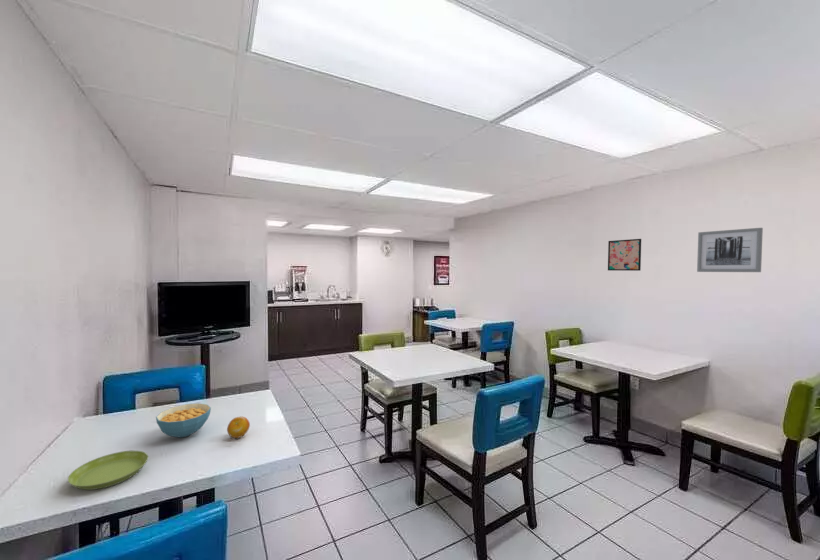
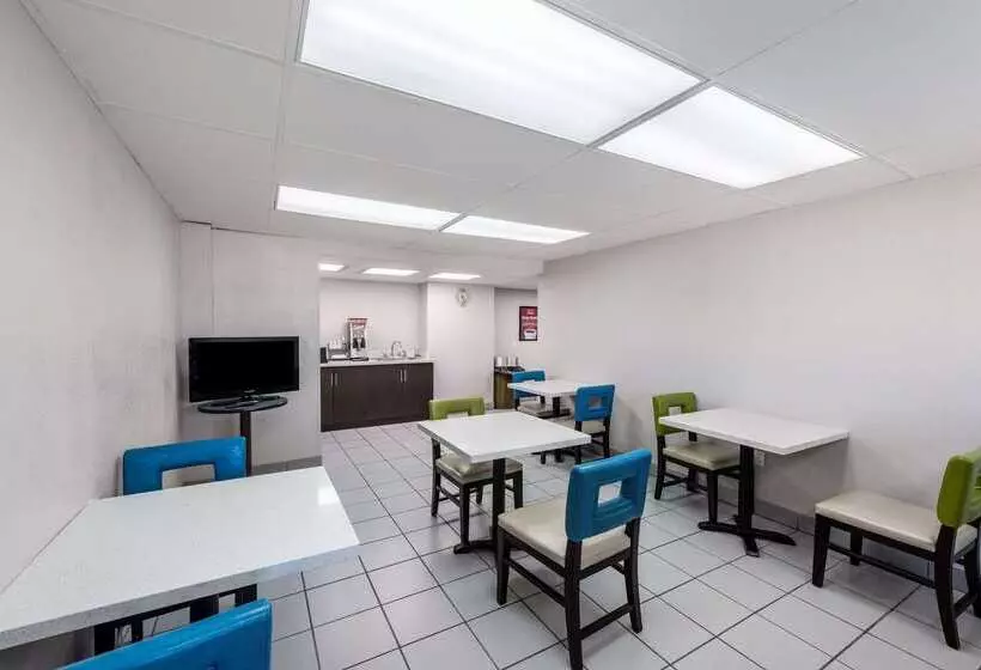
- fruit [226,415,251,439]
- wall art [607,238,642,272]
- wall art [696,227,764,273]
- cereal bowl [155,402,212,439]
- saucer [67,450,149,491]
